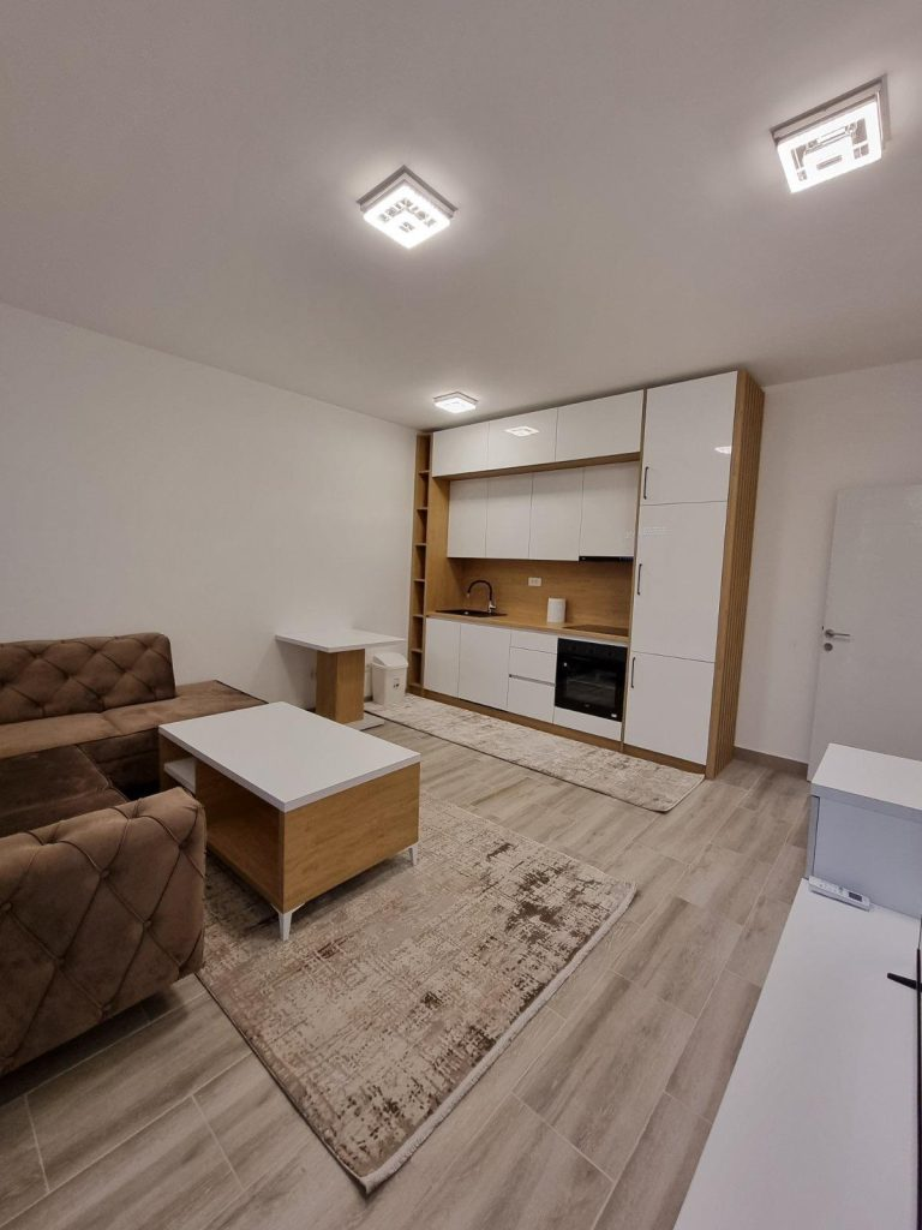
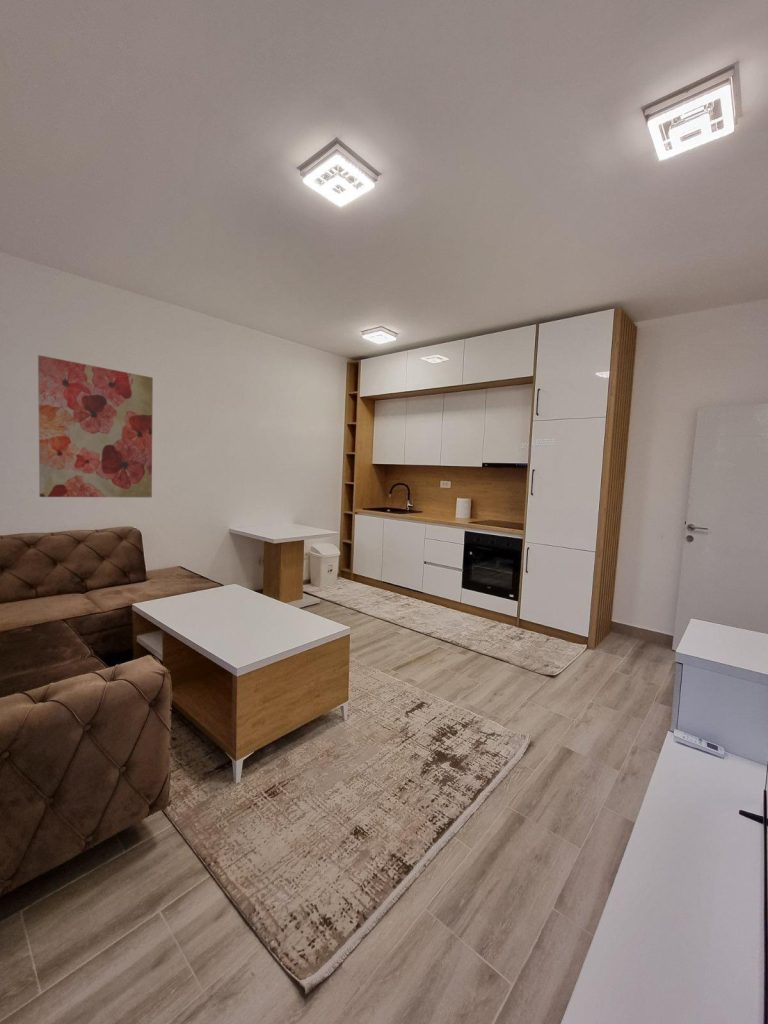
+ wall art [37,354,154,498]
